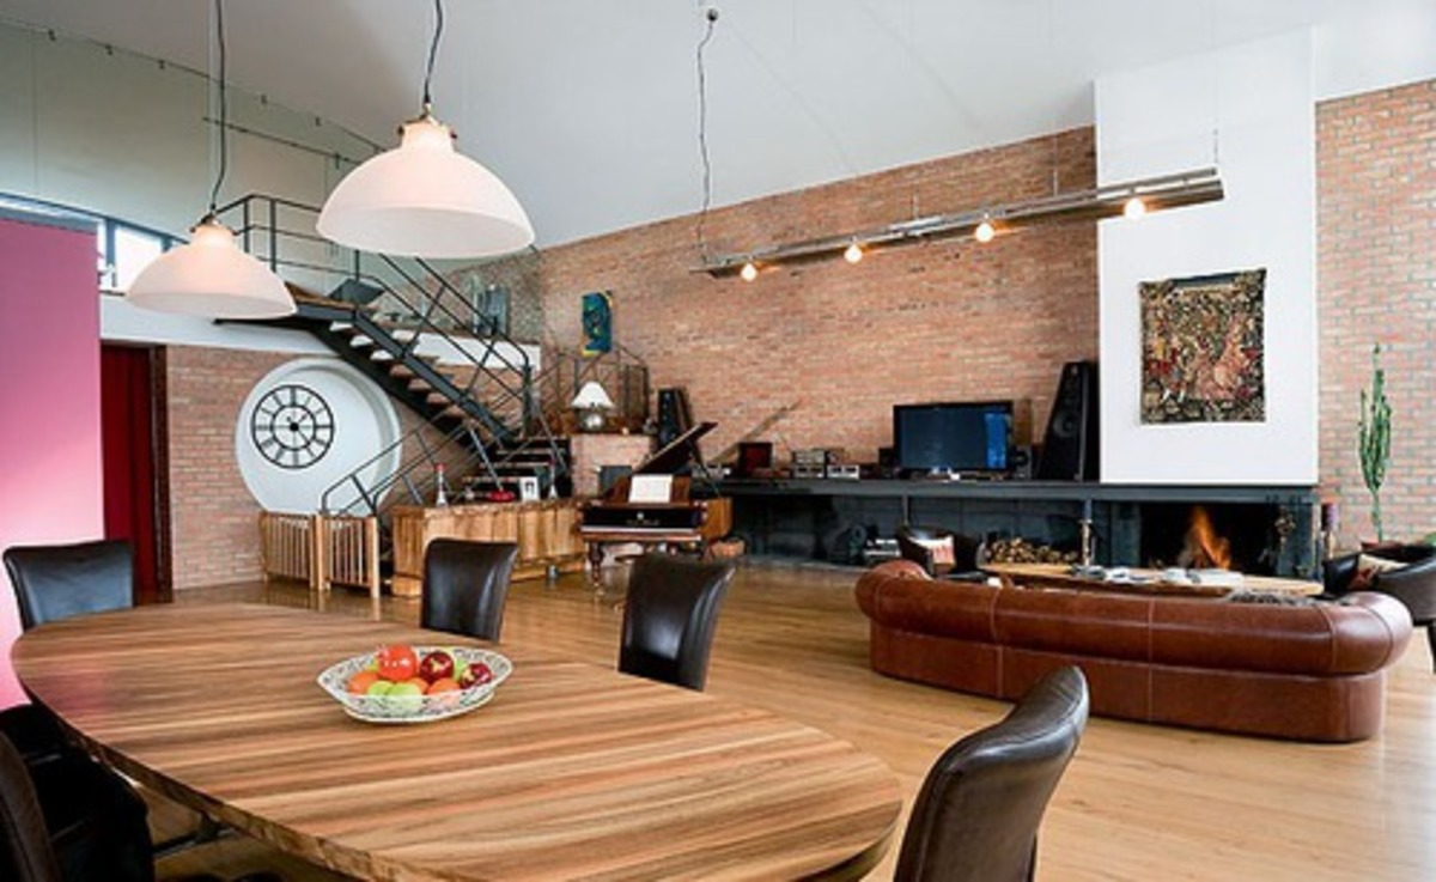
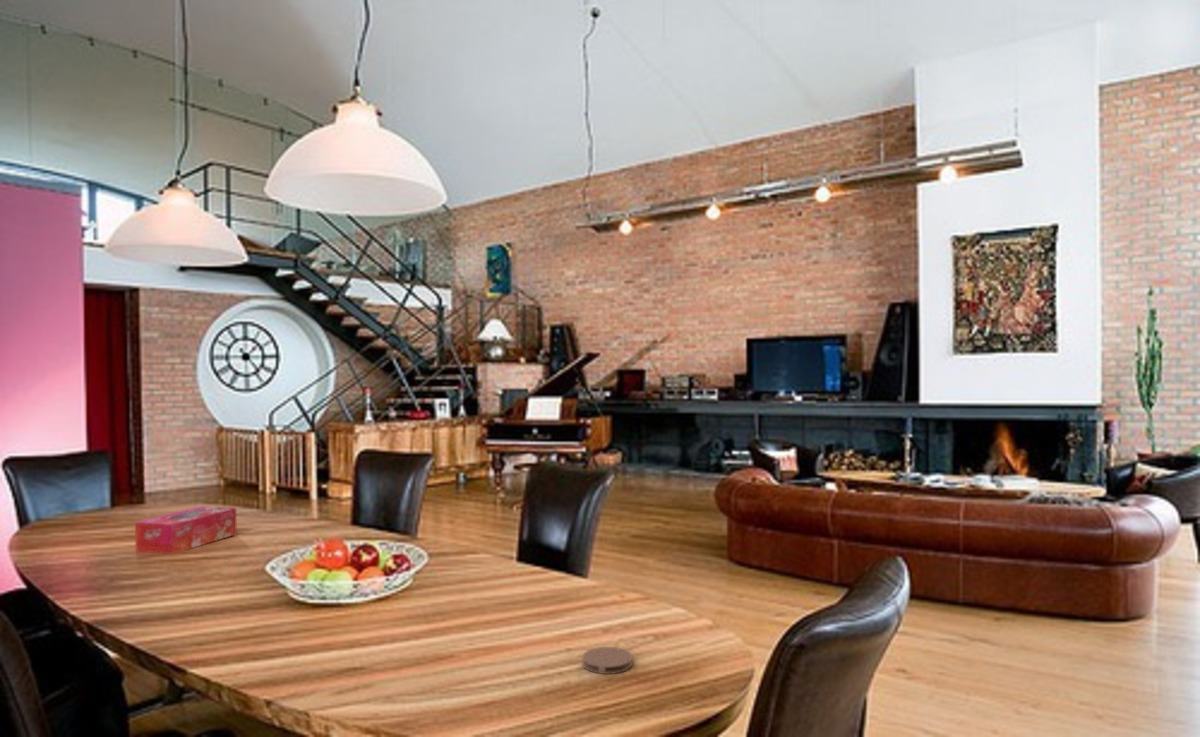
+ coaster [582,646,633,675]
+ tissue box [134,505,238,555]
